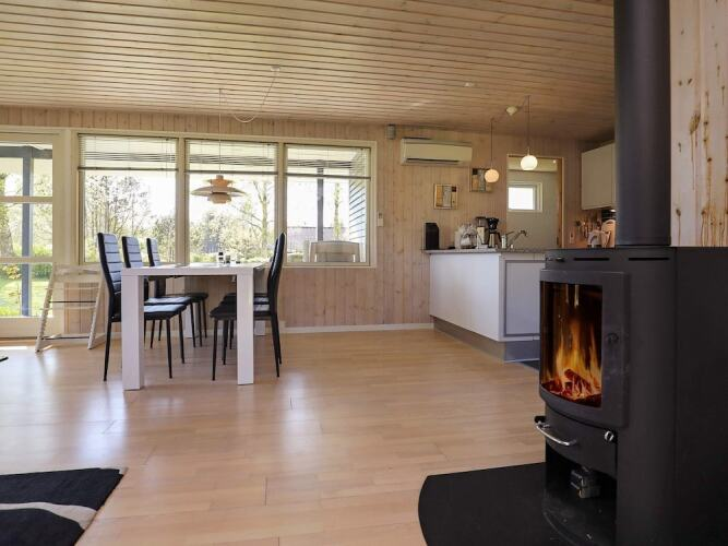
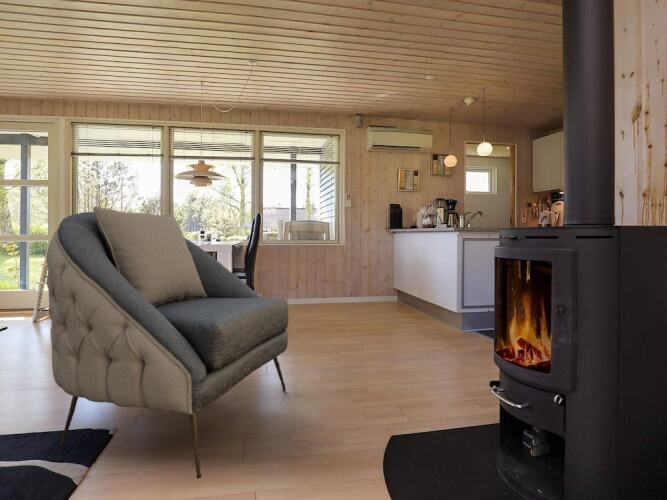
+ armchair [45,205,289,479]
